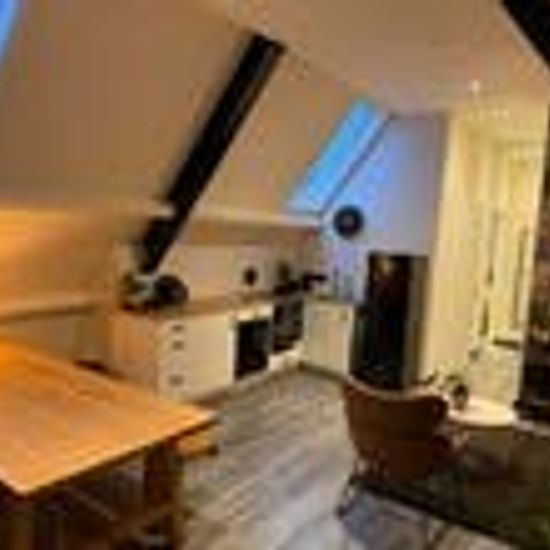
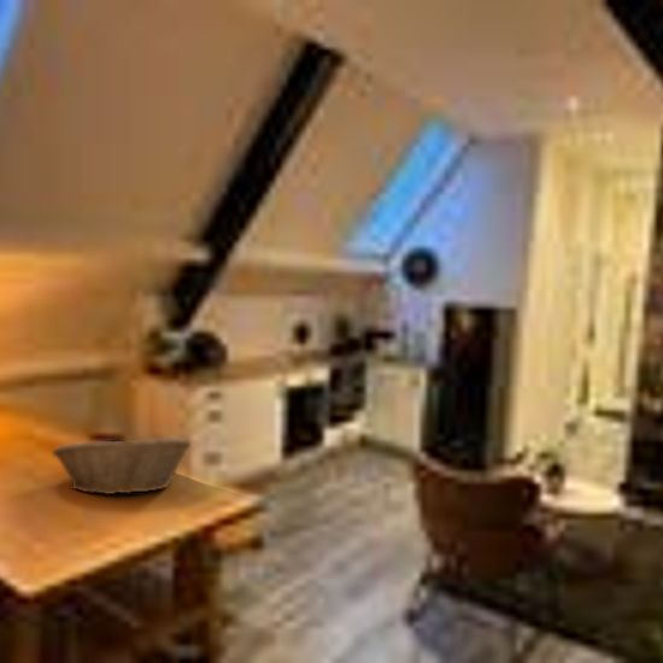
+ fruit basket [51,434,192,495]
